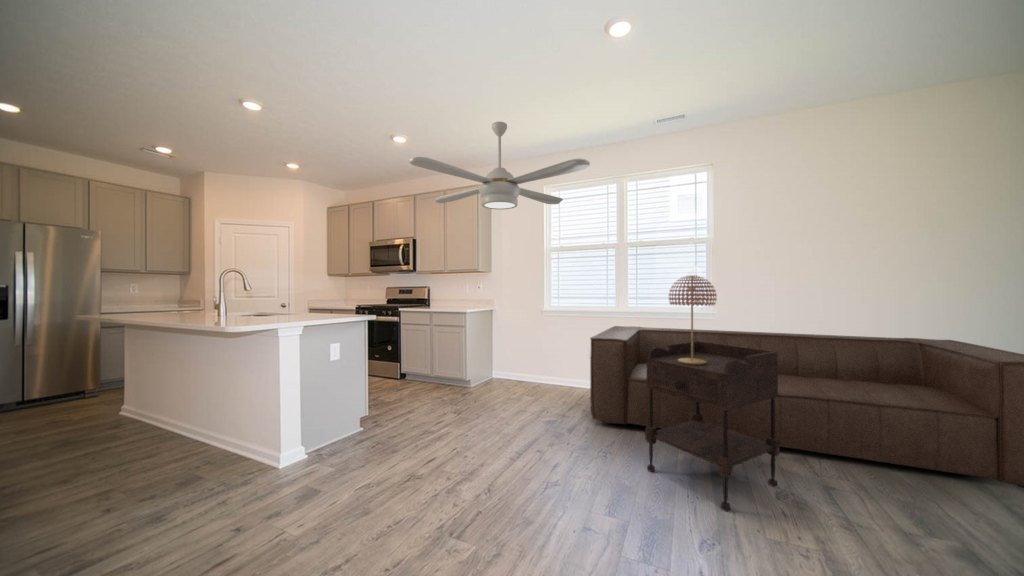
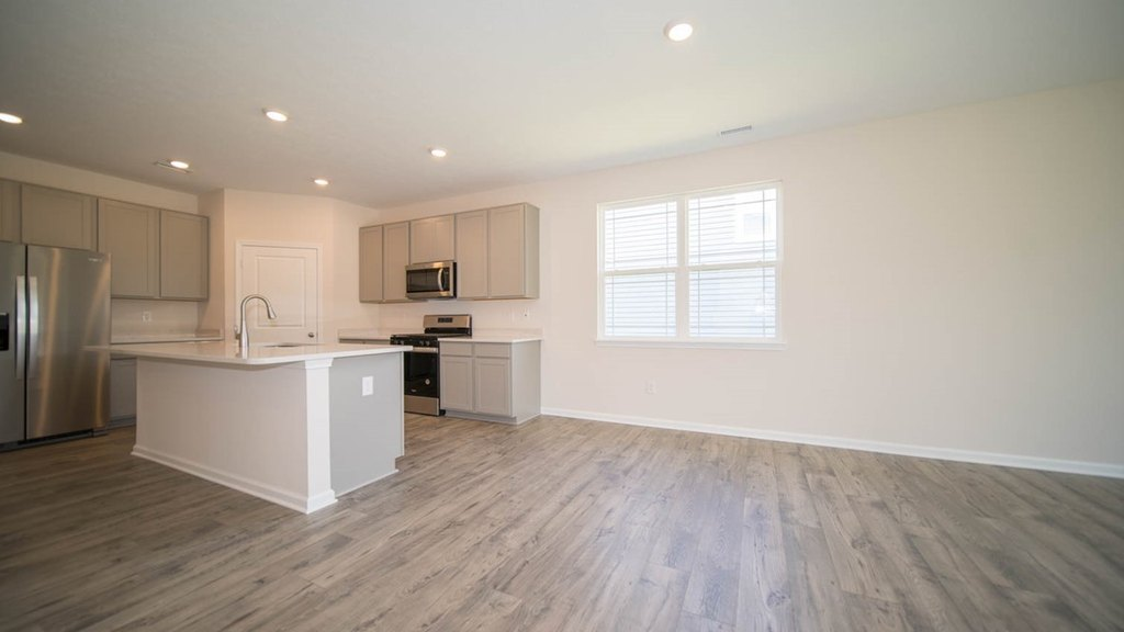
- table lamp [668,274,718,365]
- ceiling fan [408,121,591,210]
- sofa [589,325,1024,489]
- side table [644,341,781,512]
